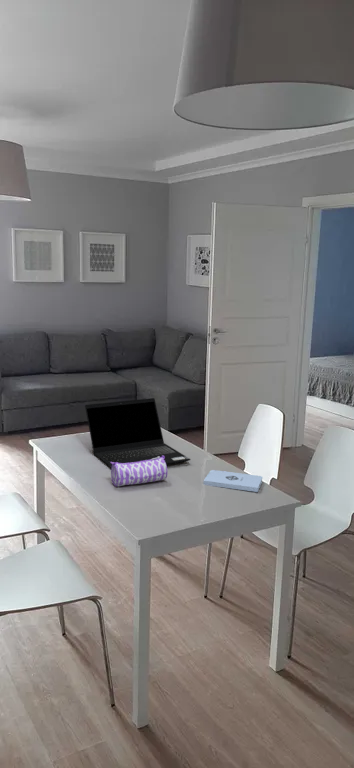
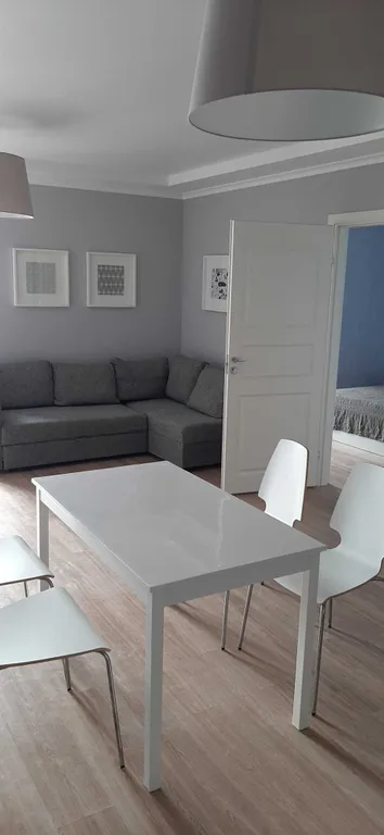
- laptop computer [84,397,191,469]
- notepad [202,469,264,493]
- pencil case [110,455,169,487]
